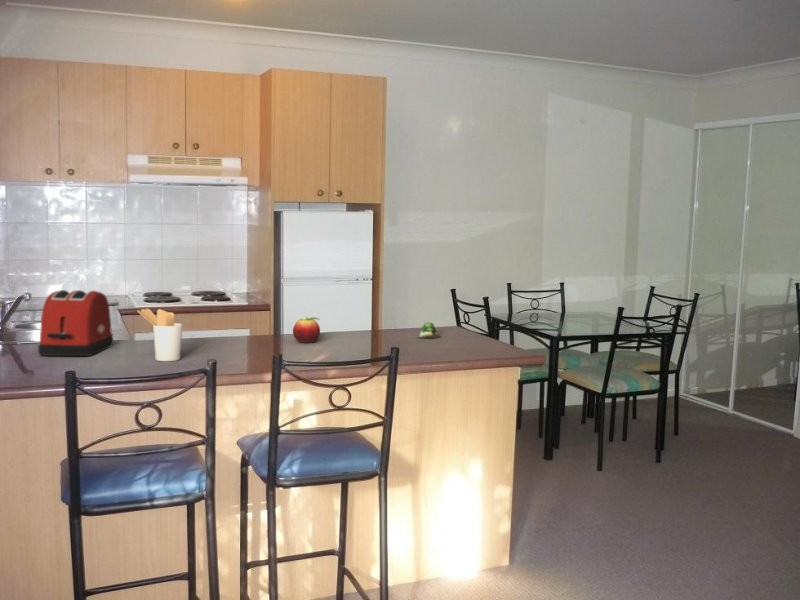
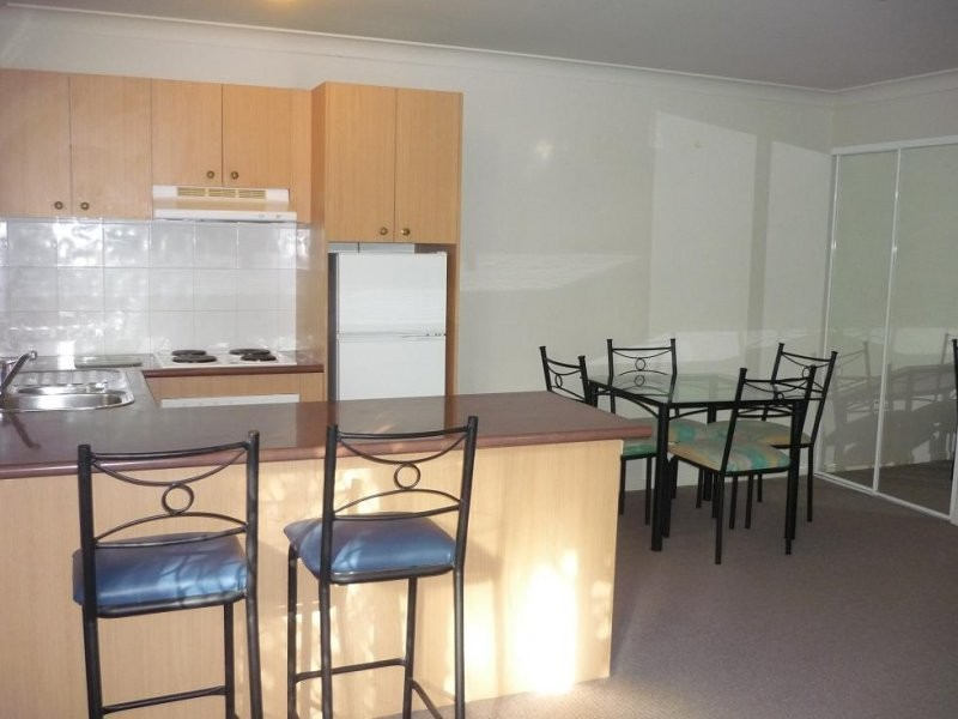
- utensil holder [136,308,183,362]
- succulent plant [415,321,442,340]
- toaster [37,289,114,357]
- fruit [292,316,321,344]
